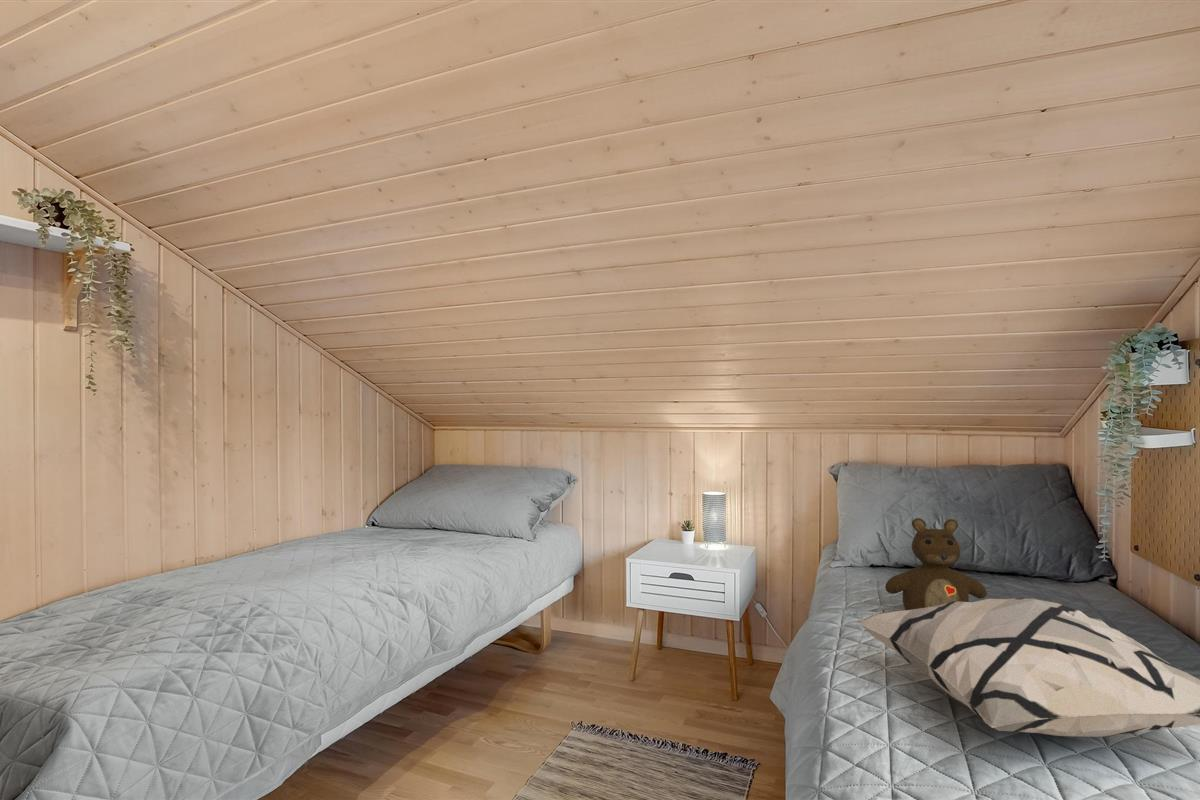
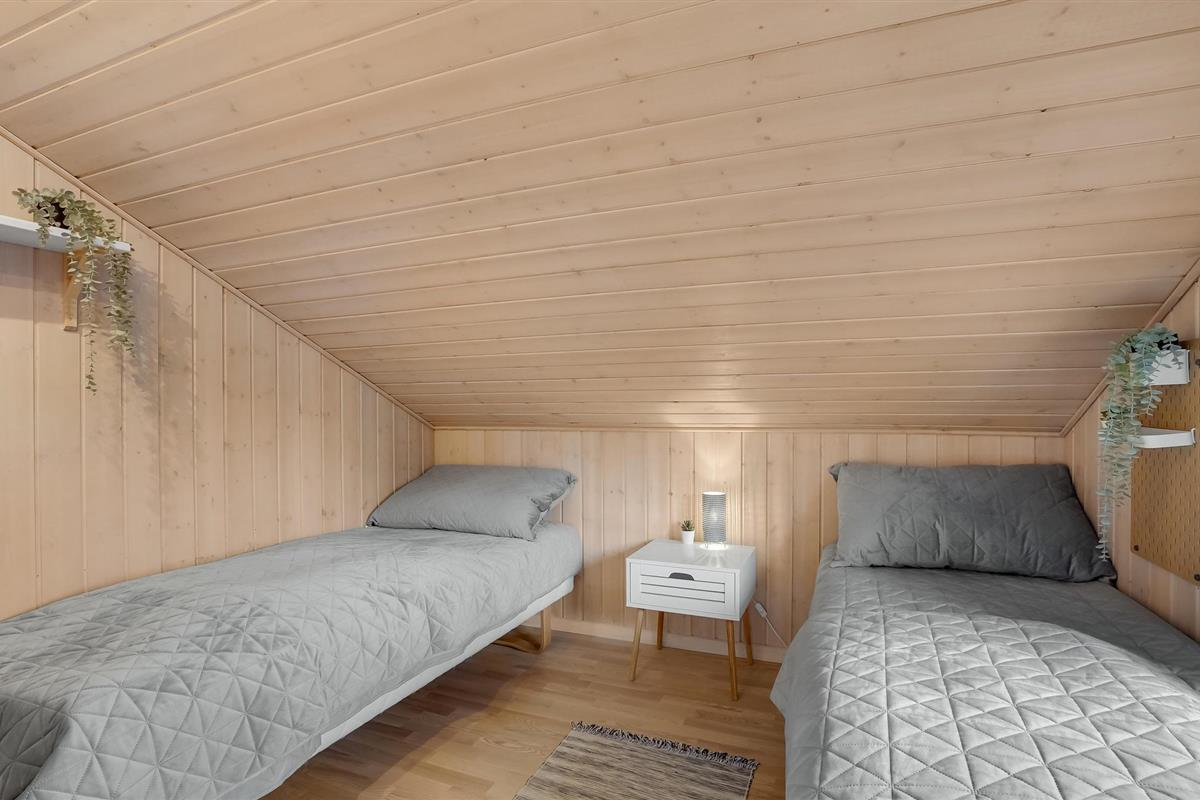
- teddy bear [884,517,988,611]
- decorative pillow [856,598,1200,738]
